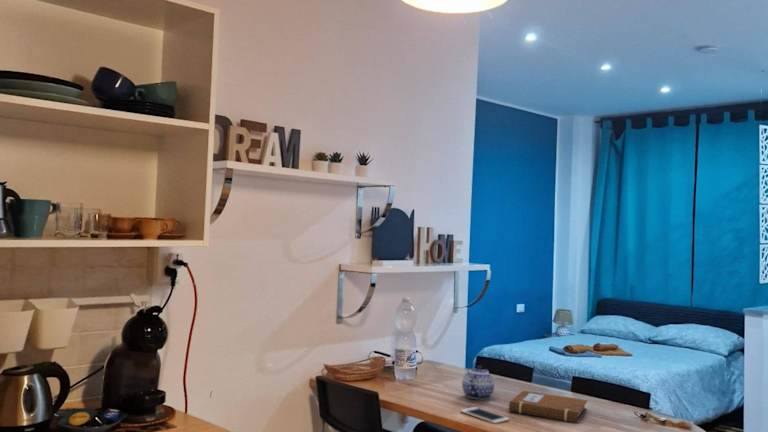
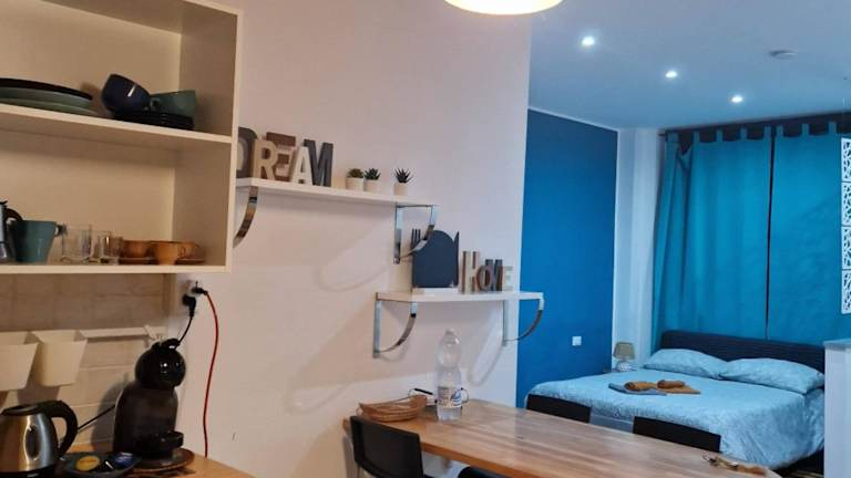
- notebook [506,389,588,424]
- teapot [461,364,495,400]
- cell phone [459,406,511,424]
